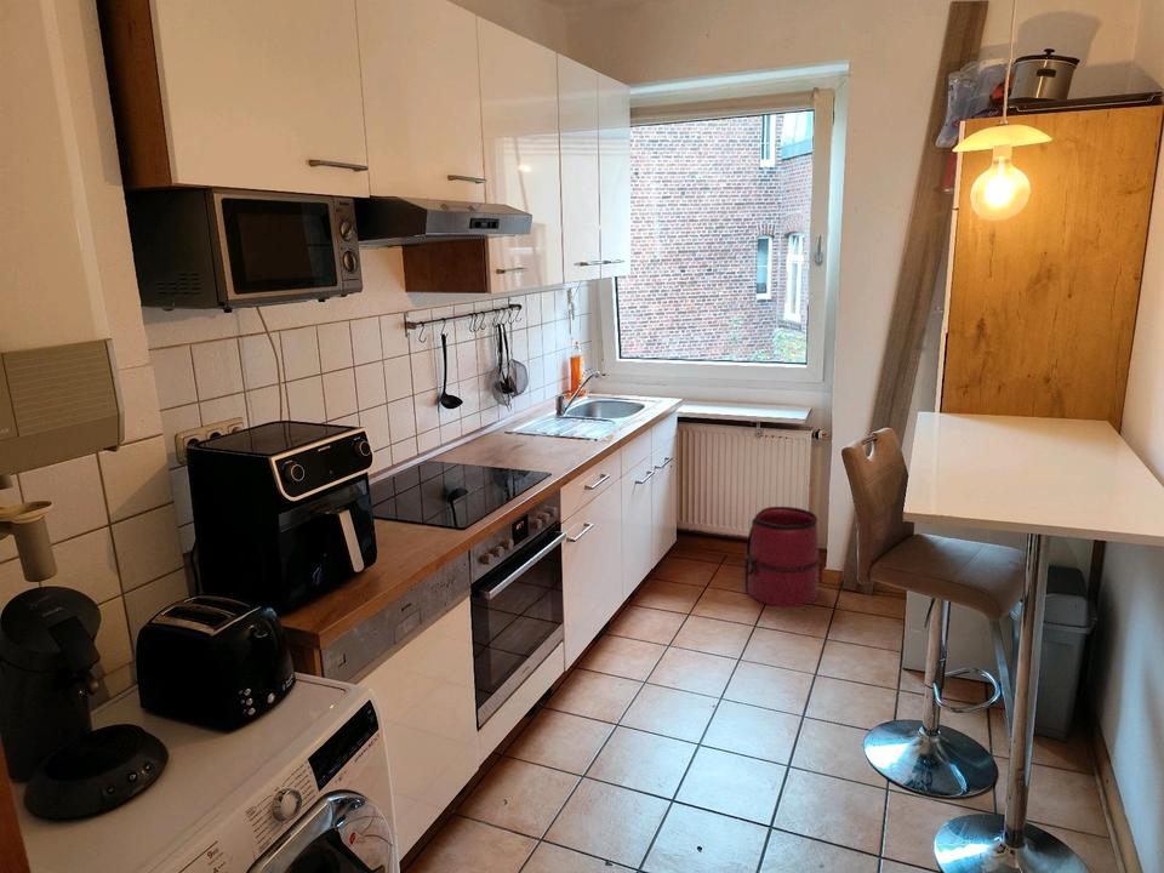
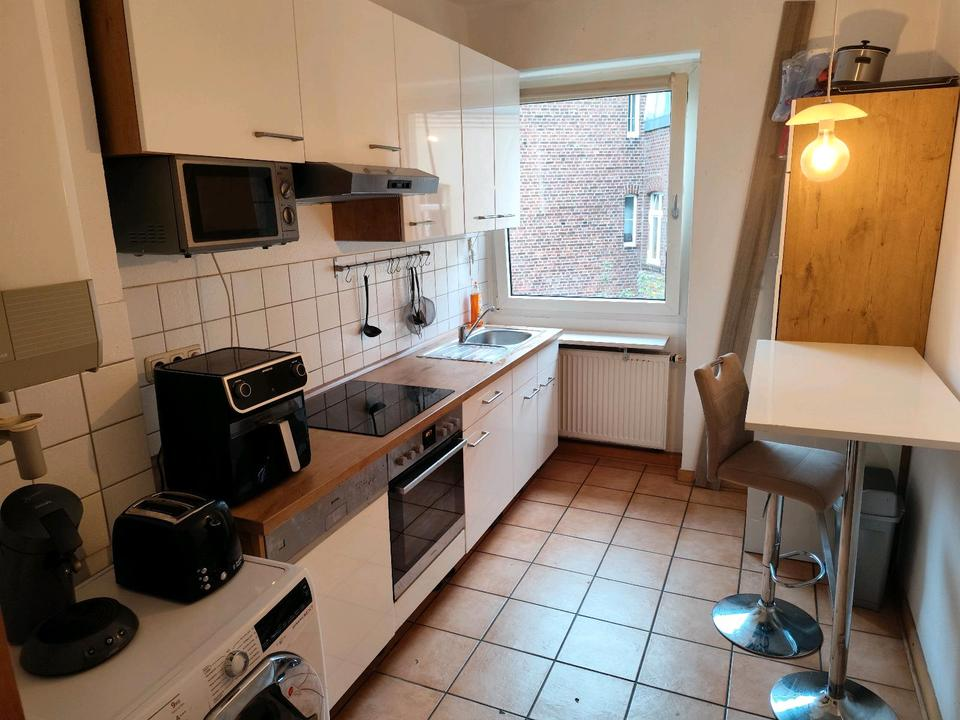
- trash bin [743,506,822,607]
